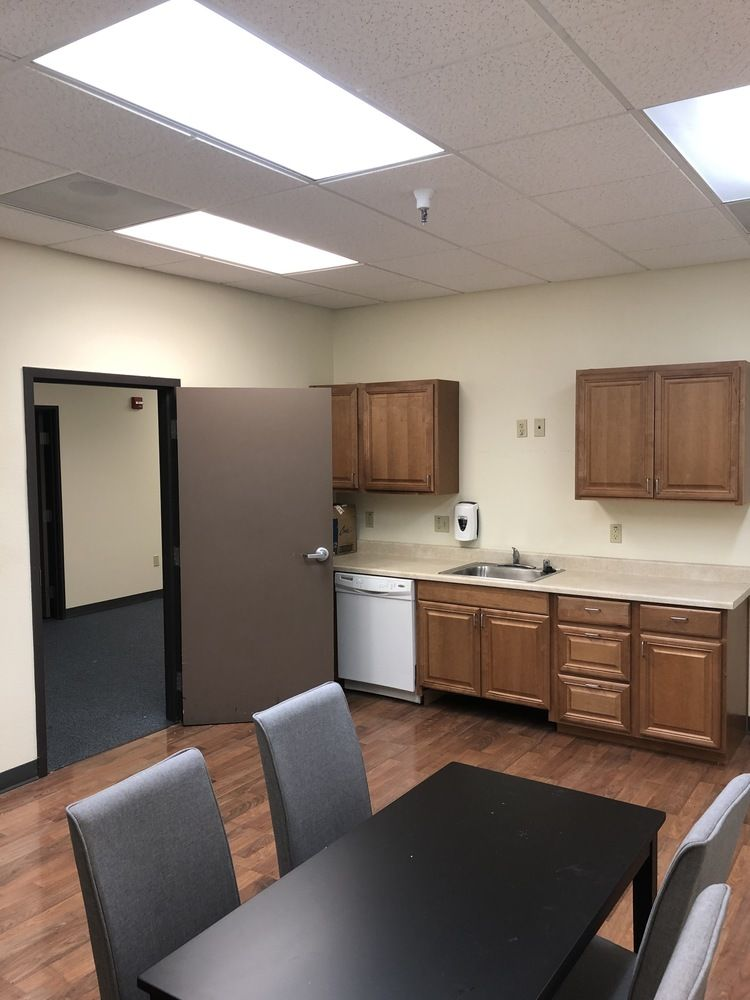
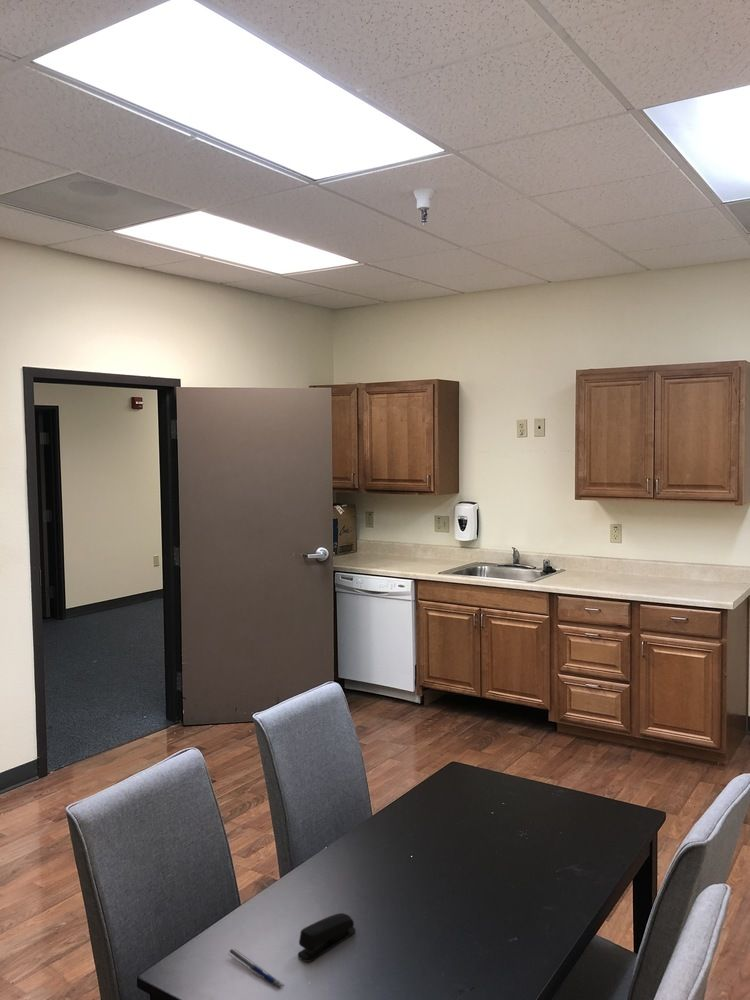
+ pen [227,948,285,991]
+ stapler [297,912,357,963]
